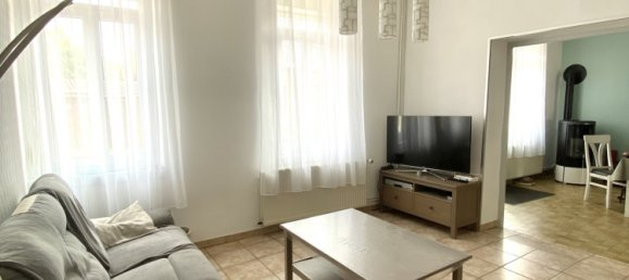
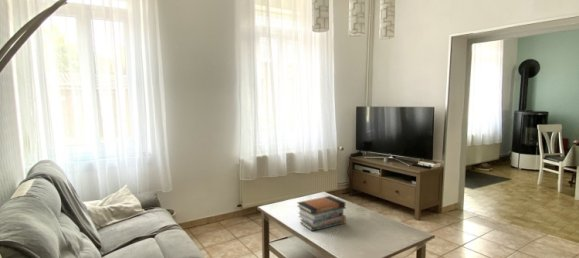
+ book stack [296,195,347,232]
